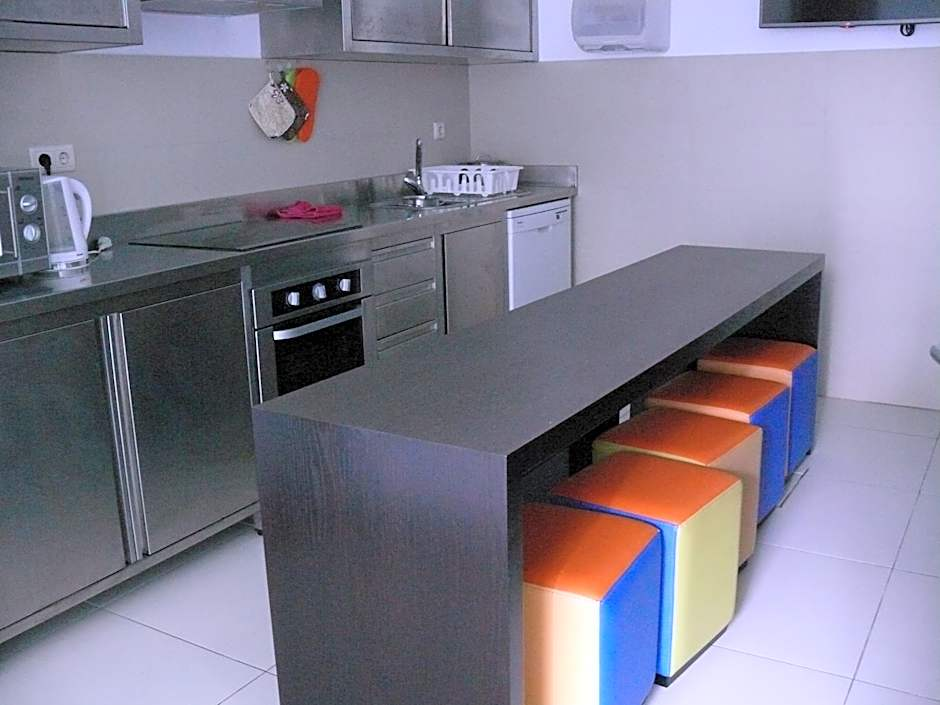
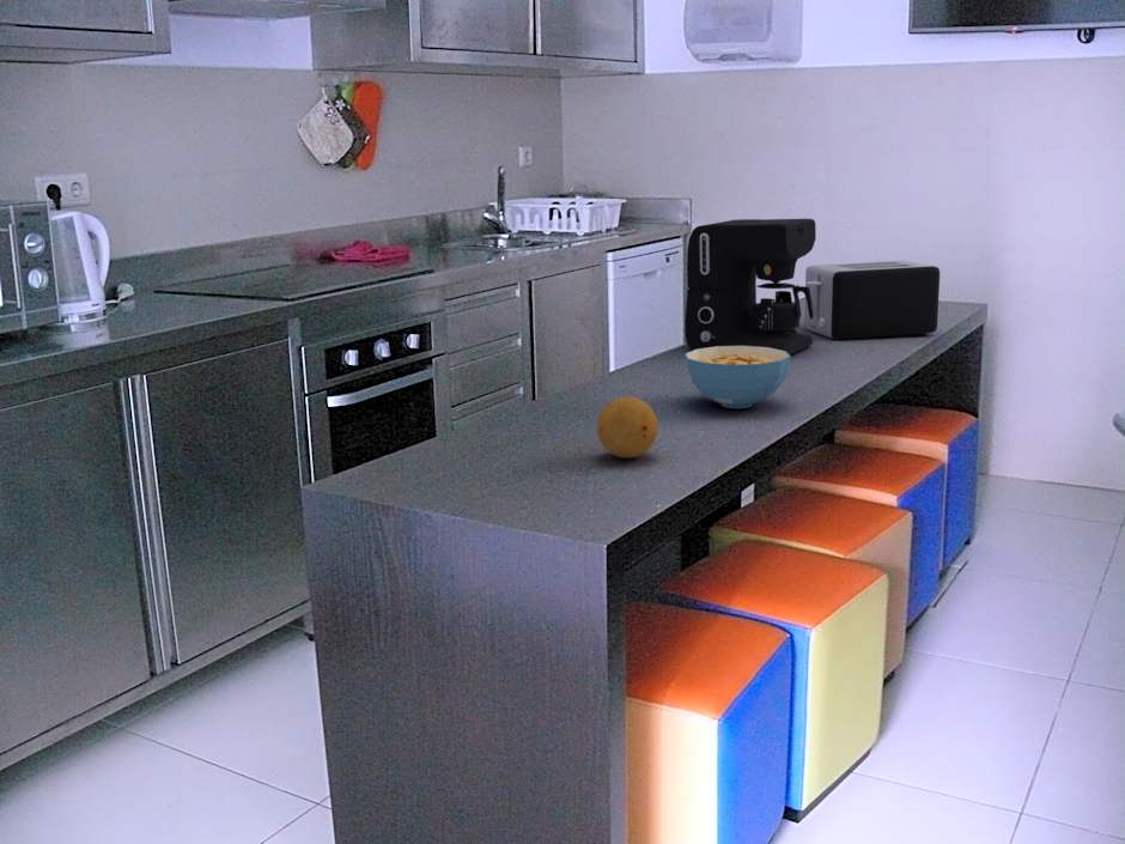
+ coffee maker [683,218,817,356]
+ fruit [596,395,659,459]
+ toaster [803,260,941,341]
+ cereal bowl [683,346,792,409]
